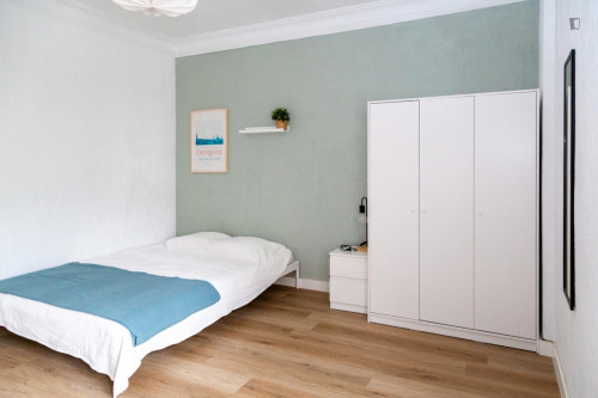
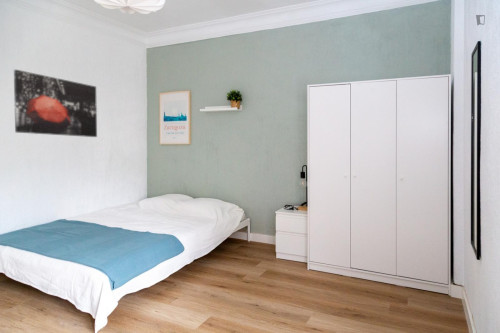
+ wall art [13,69,98,138]
